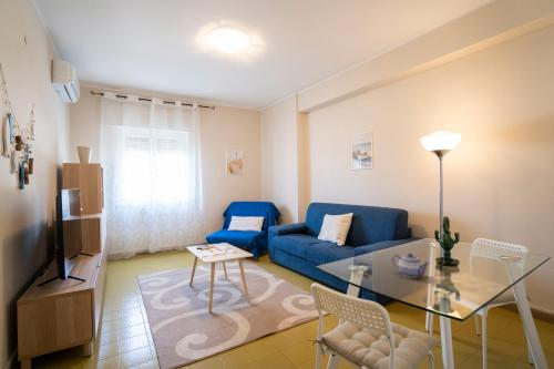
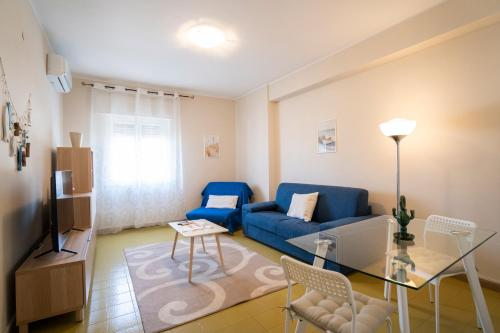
- teapot [391,253,431,279]
